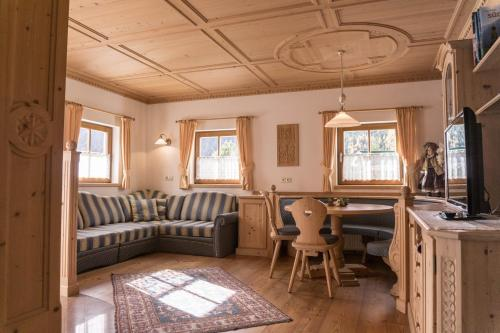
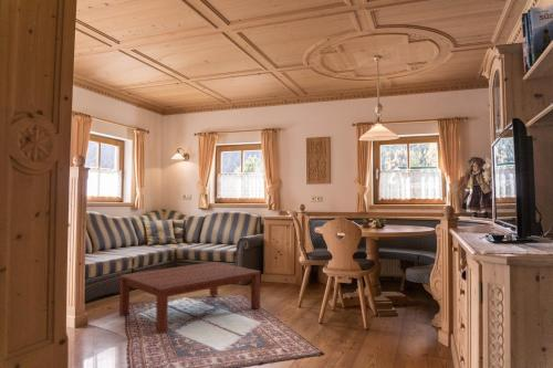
+ coffee table [118,261,262,335]
